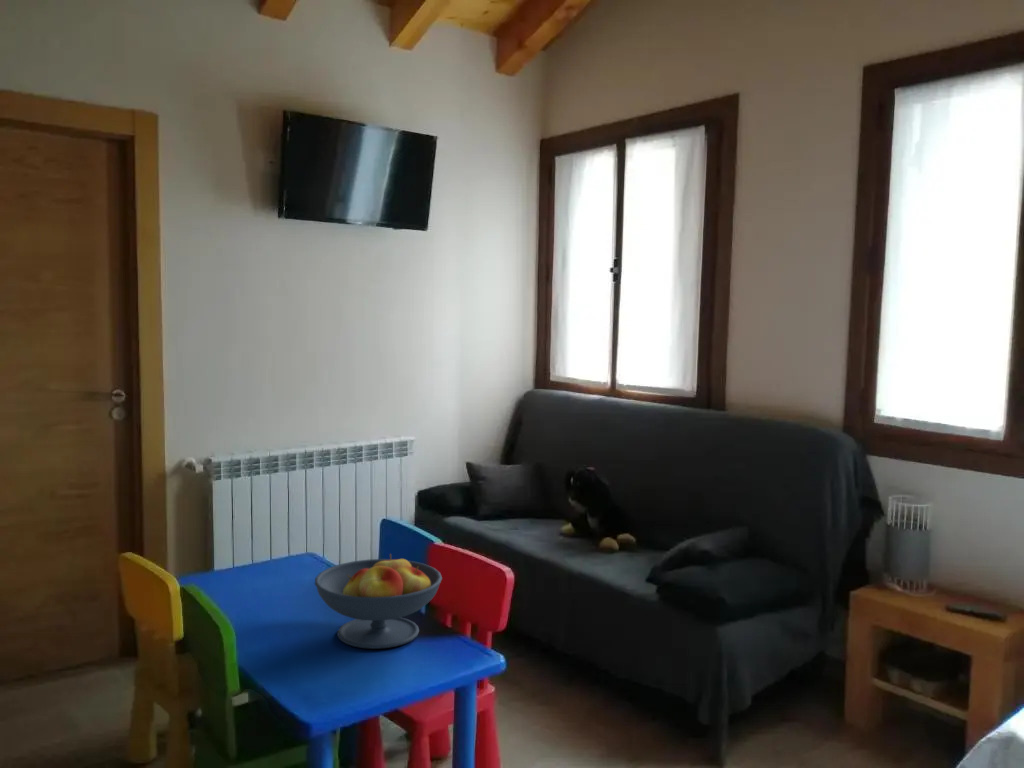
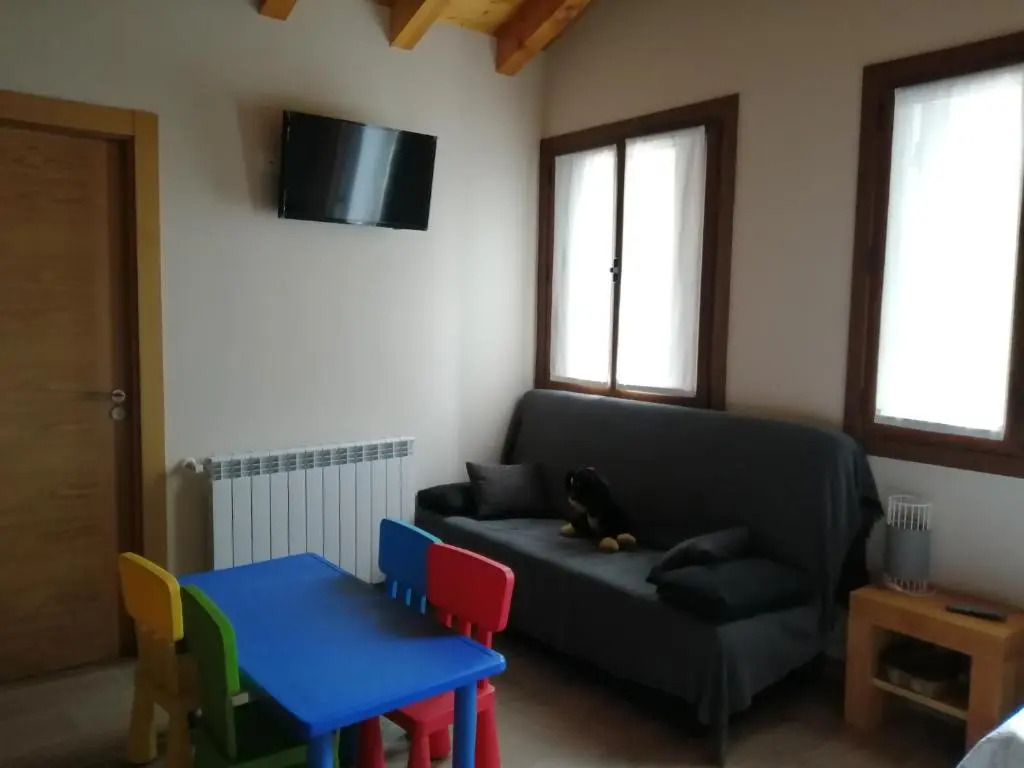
- fruit bowl [314,553,443,650]
